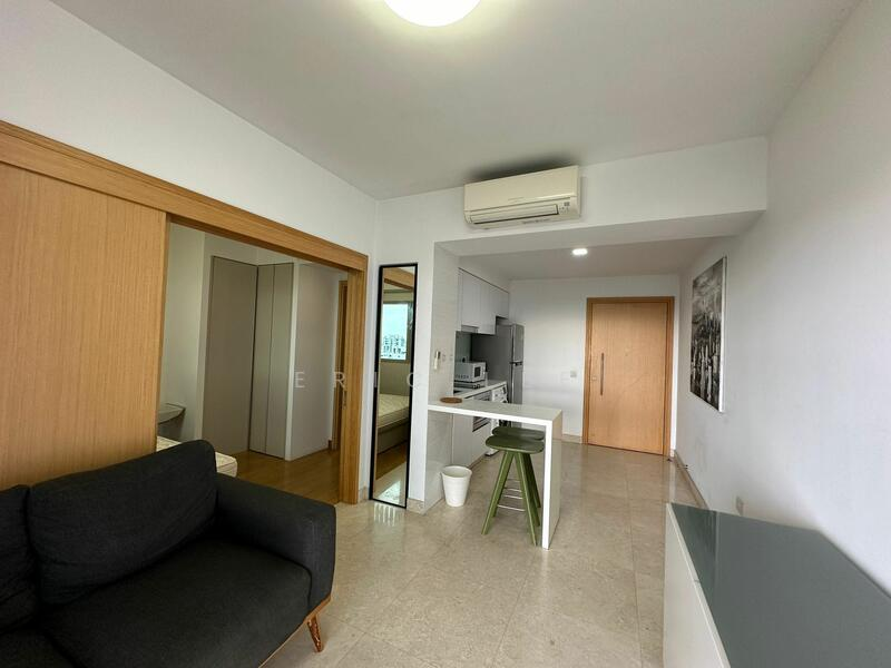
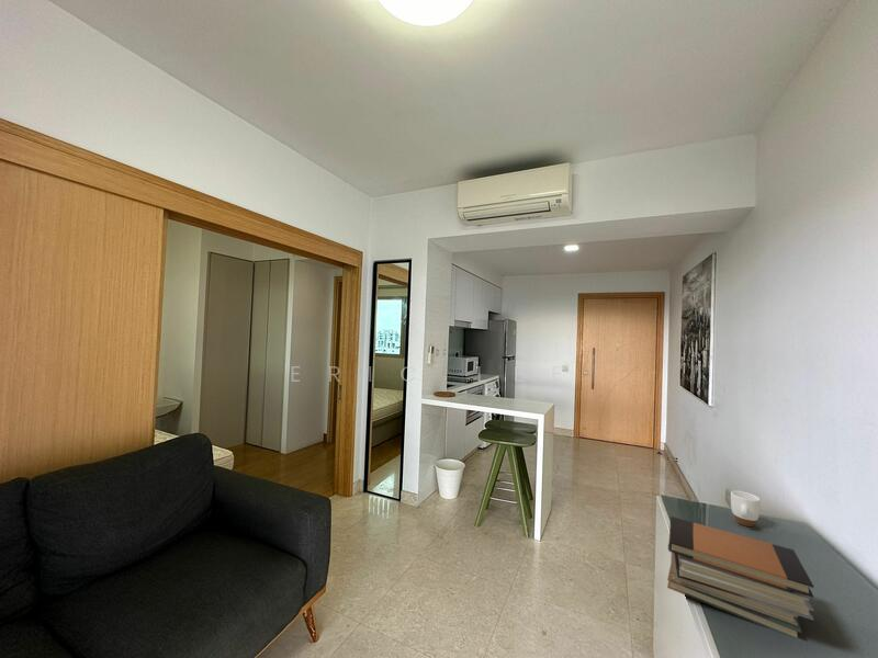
+ book stack [666,515,815,639]
+ mug [730,490,762,527]
